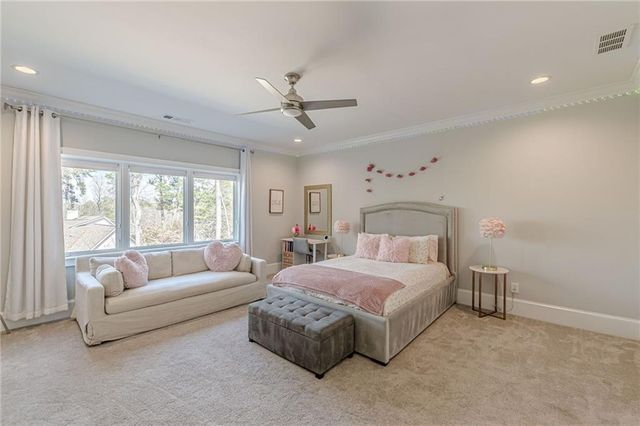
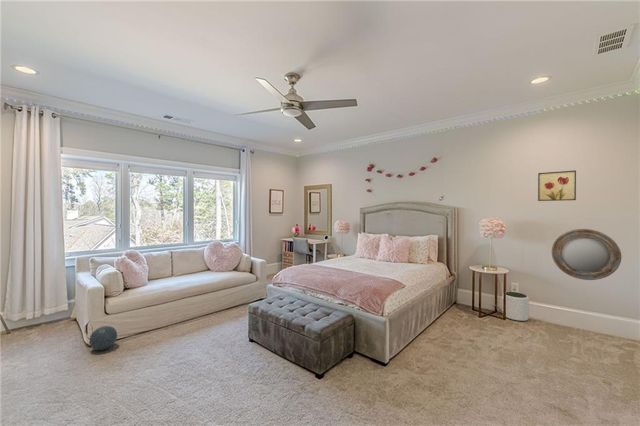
+ plant pot [502,291,530,322]
+ home mirror [551,228,622,281]
+ wall art [537,169,577,202]
+ ball [89,325,118,351]
